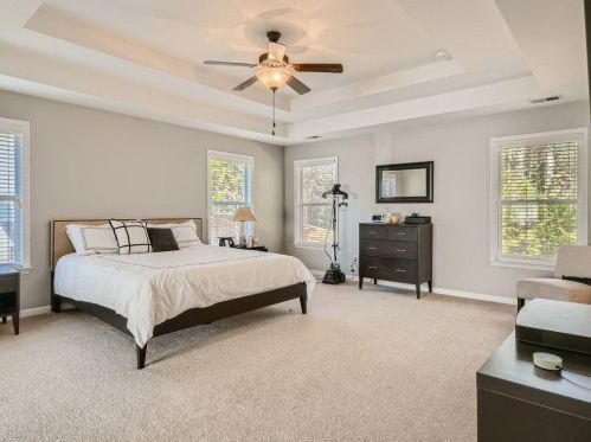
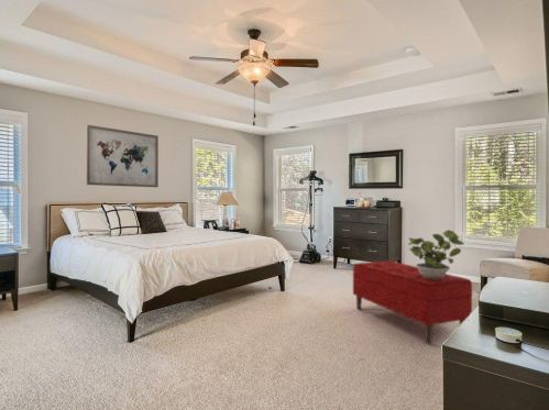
+ wall art [86,124,160,188]
+ potted plant [407,229,465,279]
+ bench [352,259,473,345]
